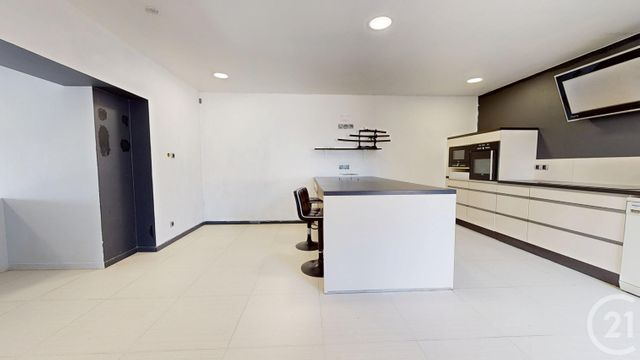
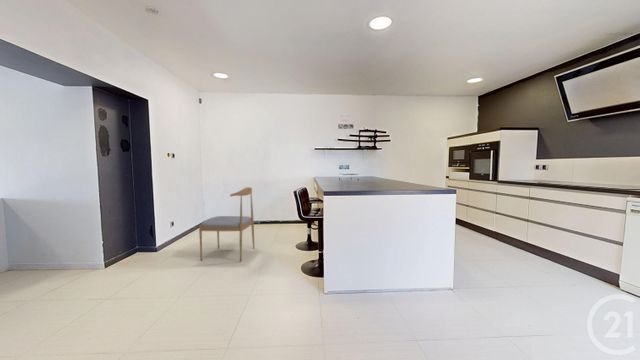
+ dining chair [198,186,255,263]
